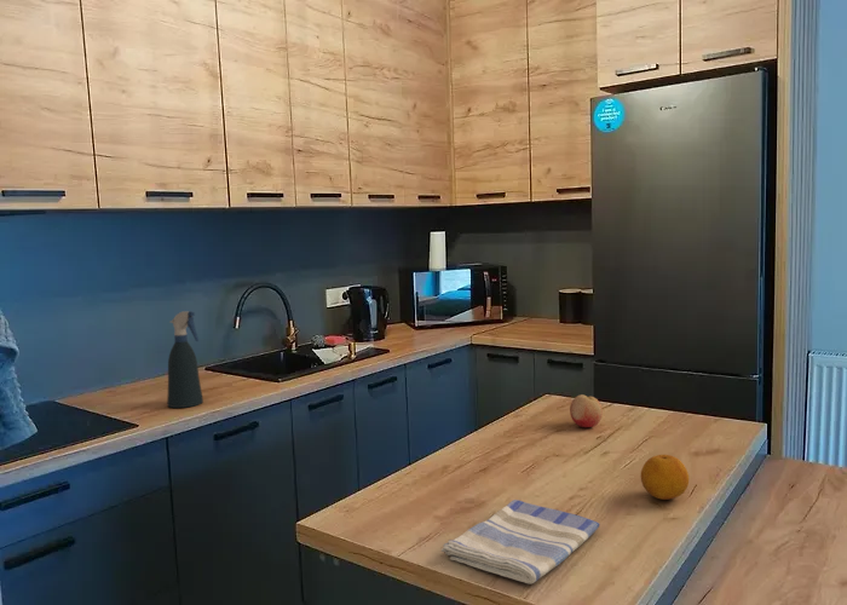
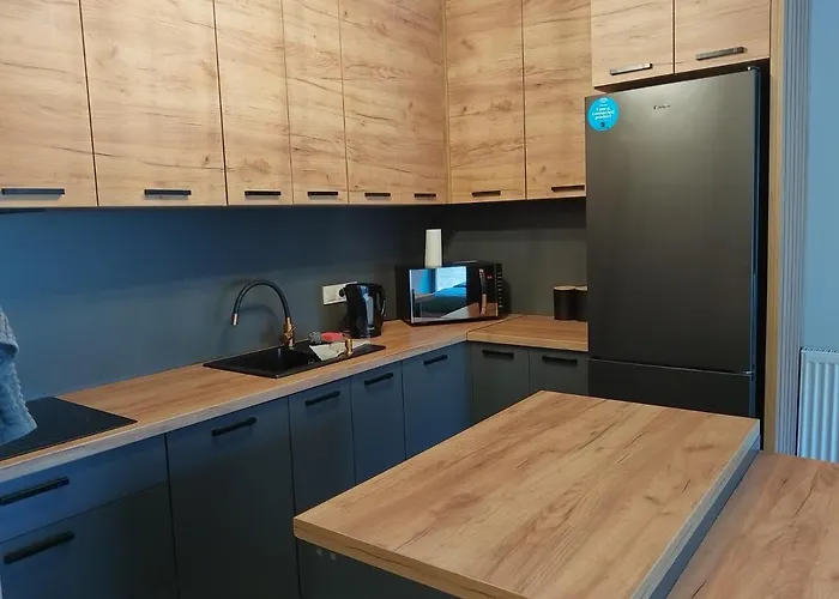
- fruit [569,393,604,428]
- dish towel [440,499,601,584]
- fruit [640,454,690,501]
- spray bottle [166,310,204,409]
